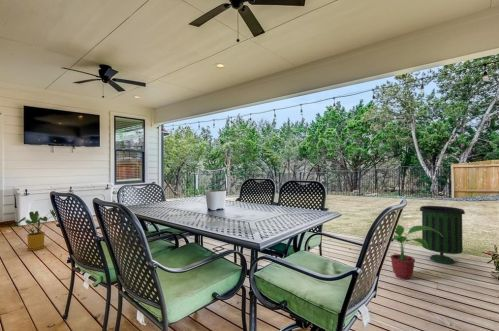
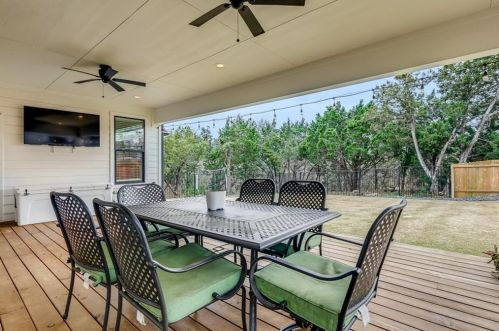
- house plant [10,209,58,252]
- potted plant [390,224,443,280]
- trash can [419,205,466,265]
